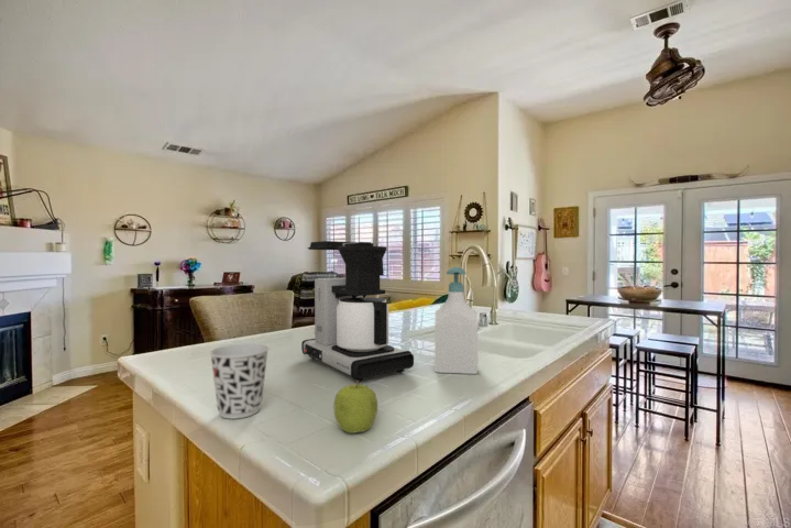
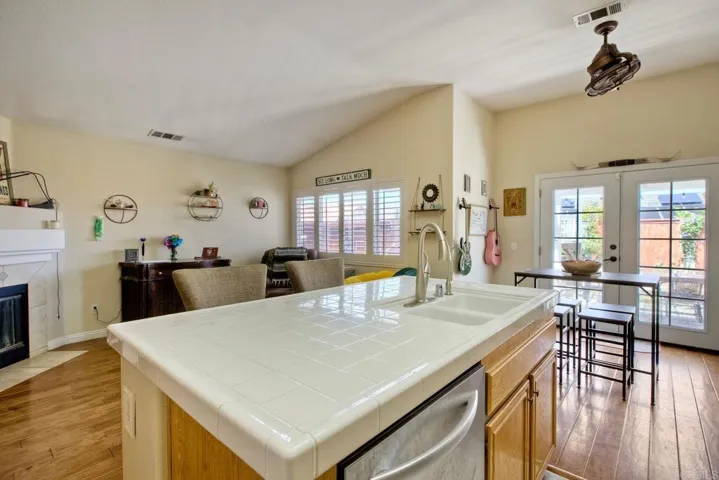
- coffee maker [300,240,415,383]
- soap bottle [433,266,479,375]
- cup [208,342,271,420]
- fruit [333,381,378,435]
